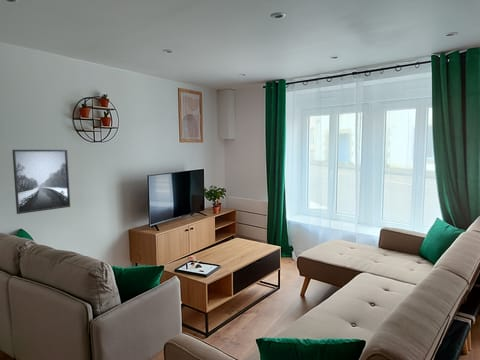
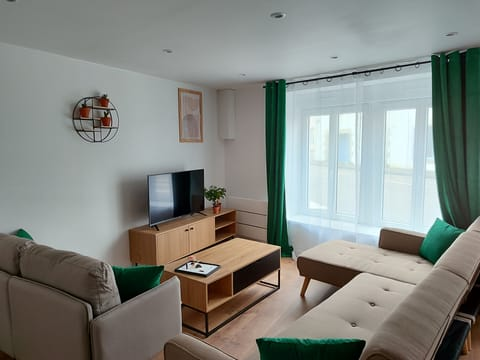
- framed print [11,149,71,215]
